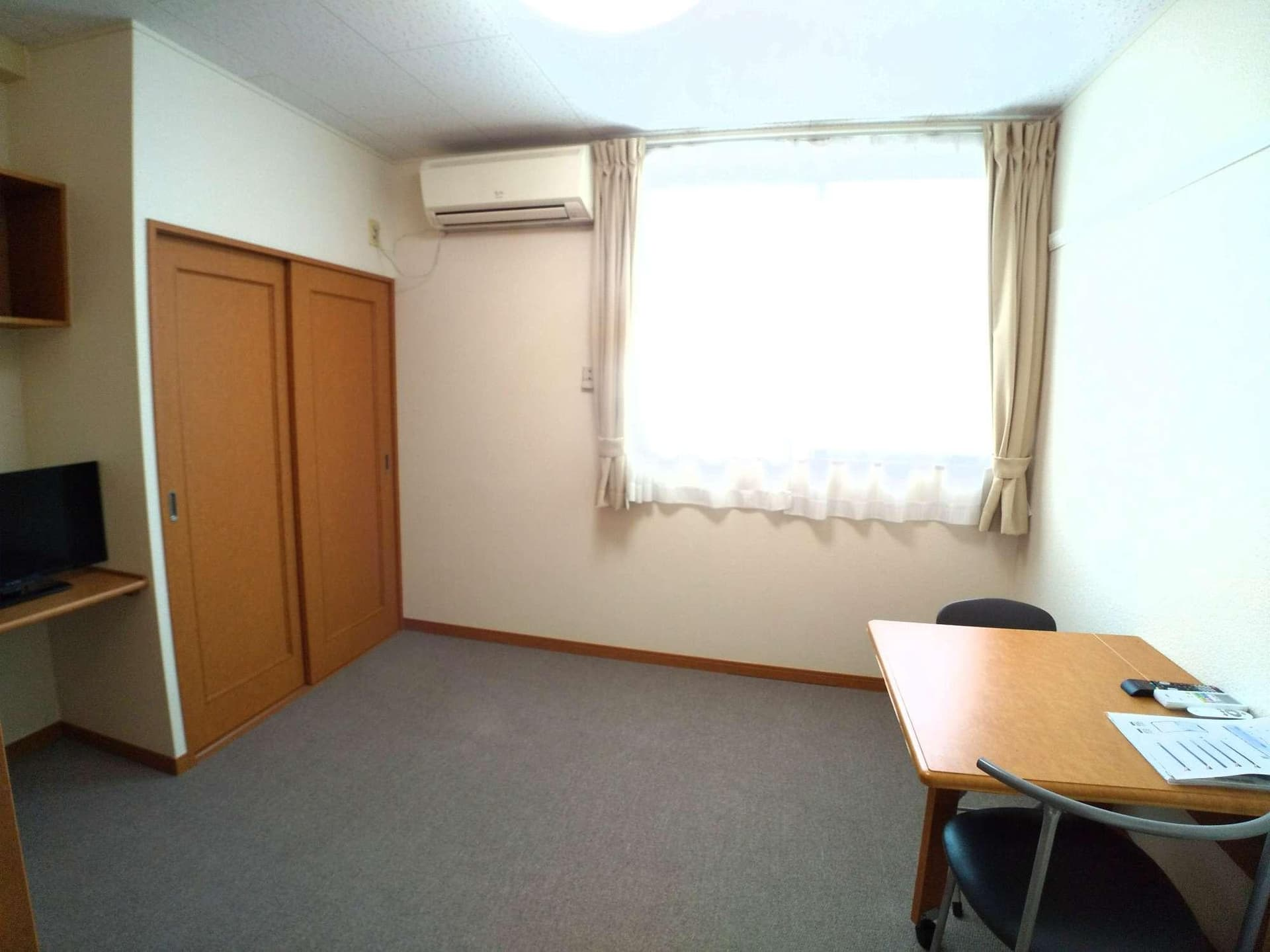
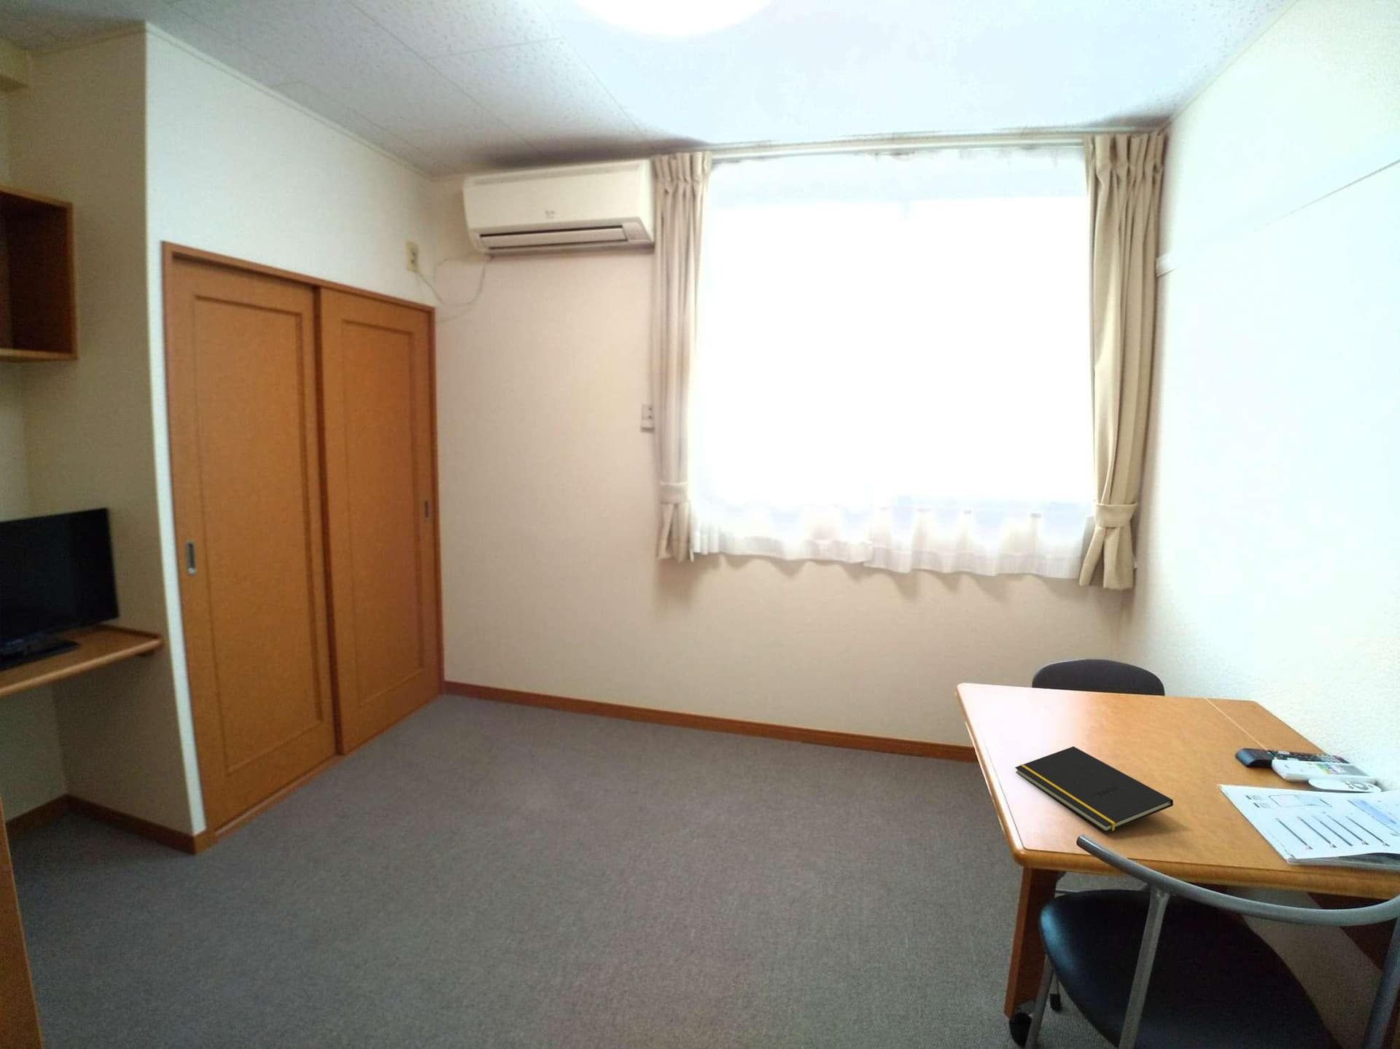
+ notepad [1014,746,1174,833]
